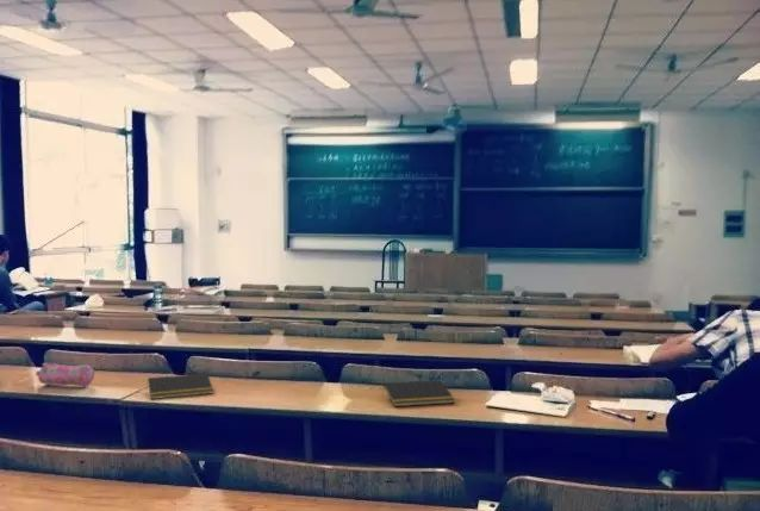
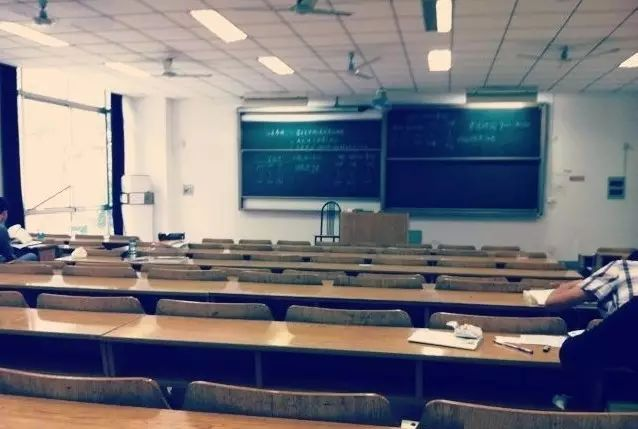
- notepad [381,379,456,407]
- notepad [145,372,214,400]
- pencil case [35,361,95,387]
